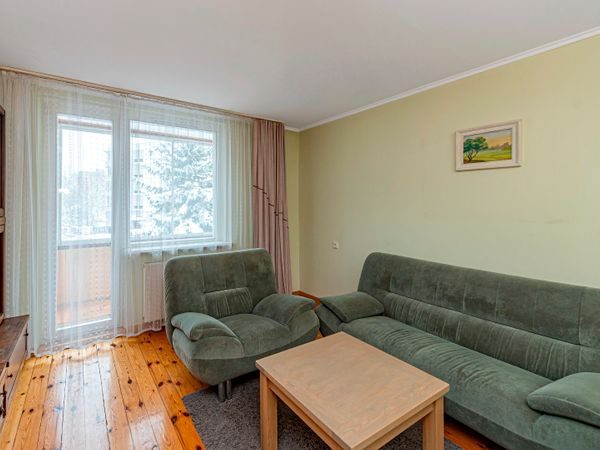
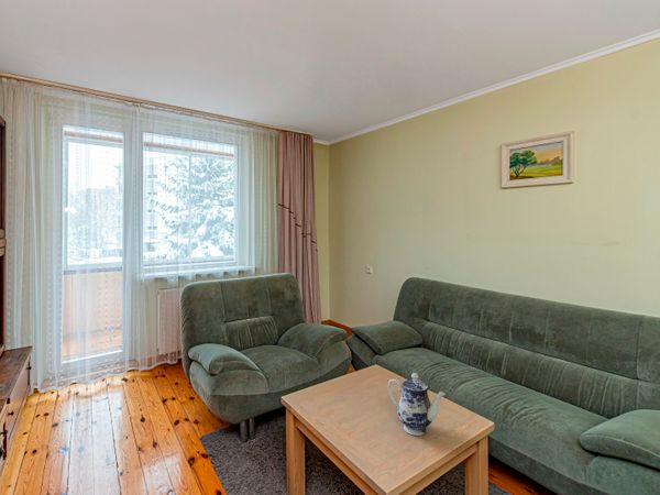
+ teapot [387,372,447,437]
